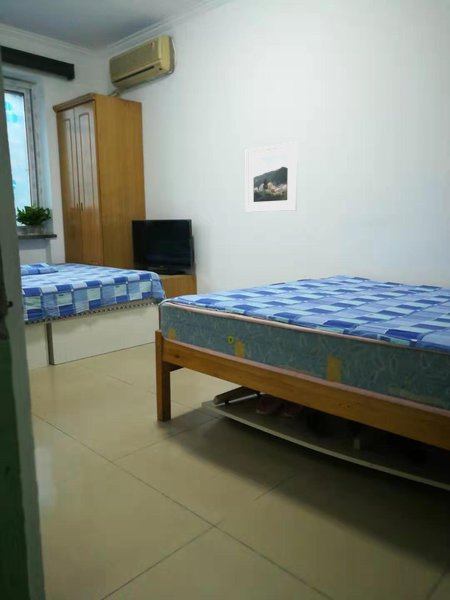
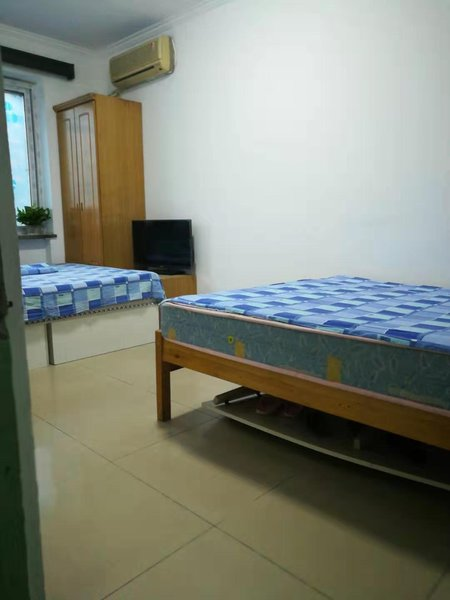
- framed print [245,141,299,213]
